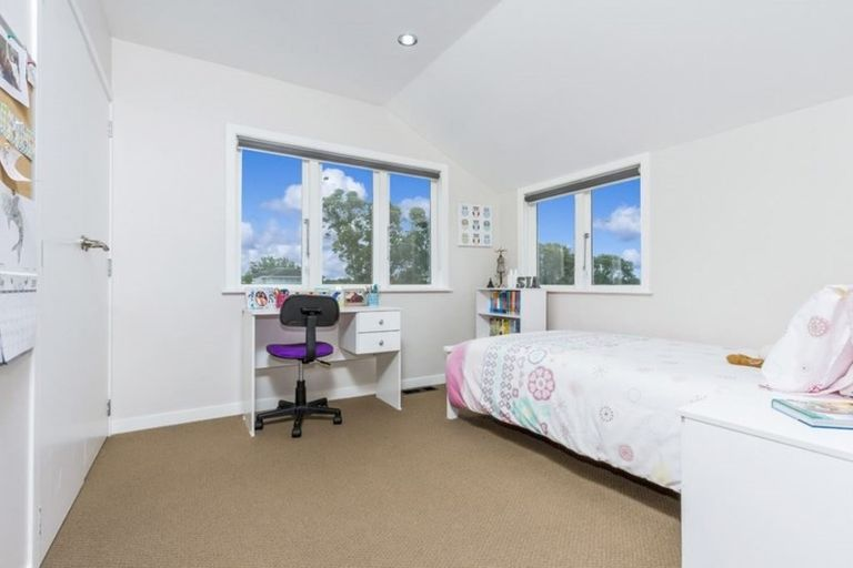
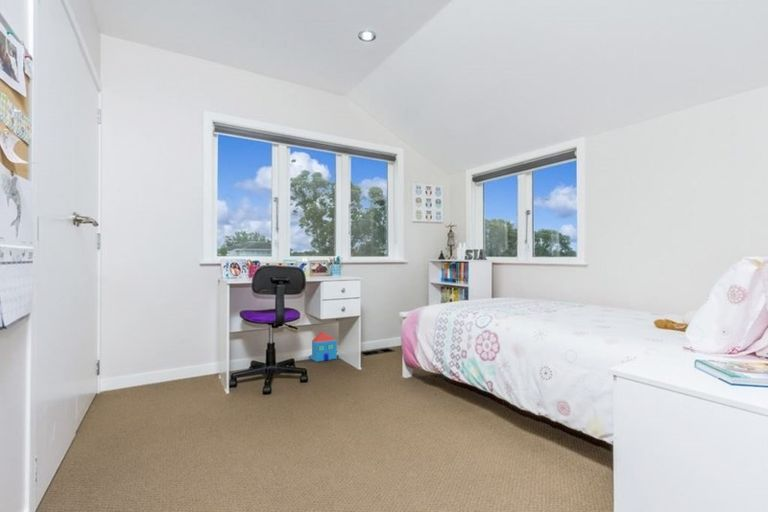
+ toy house [308,331,338,363]
